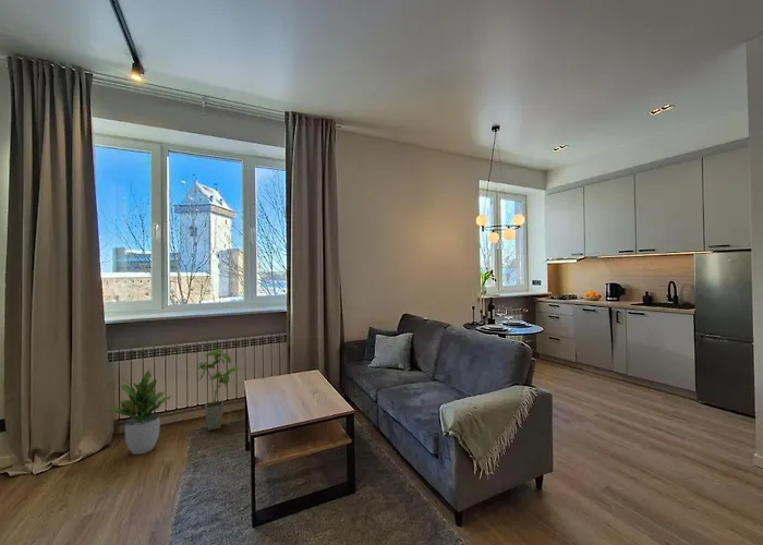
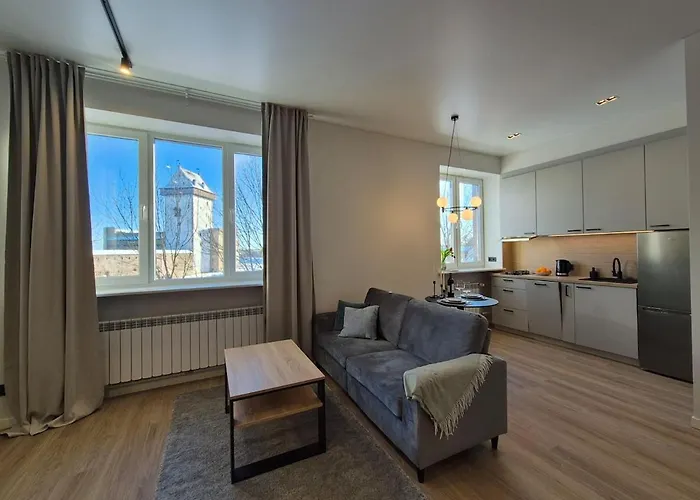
- potted plant [109,366,173,456]
- house plant [195,348,242,432]
